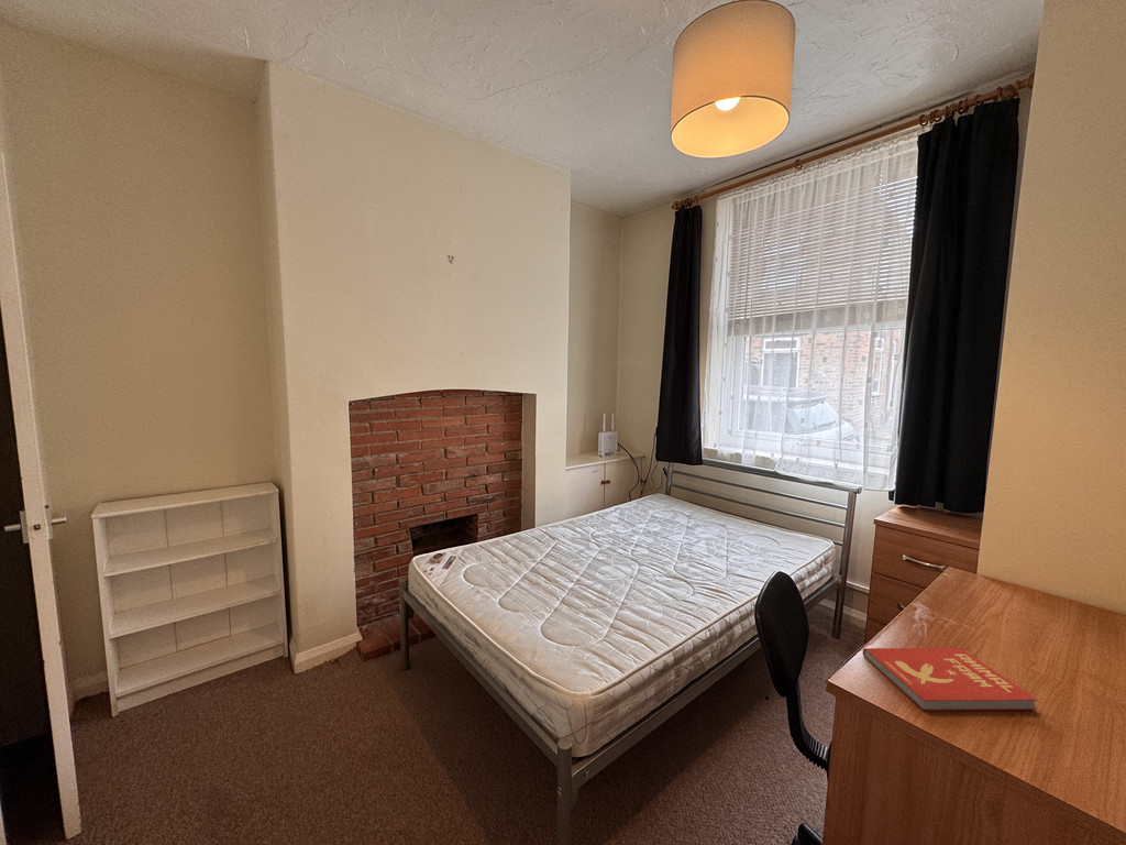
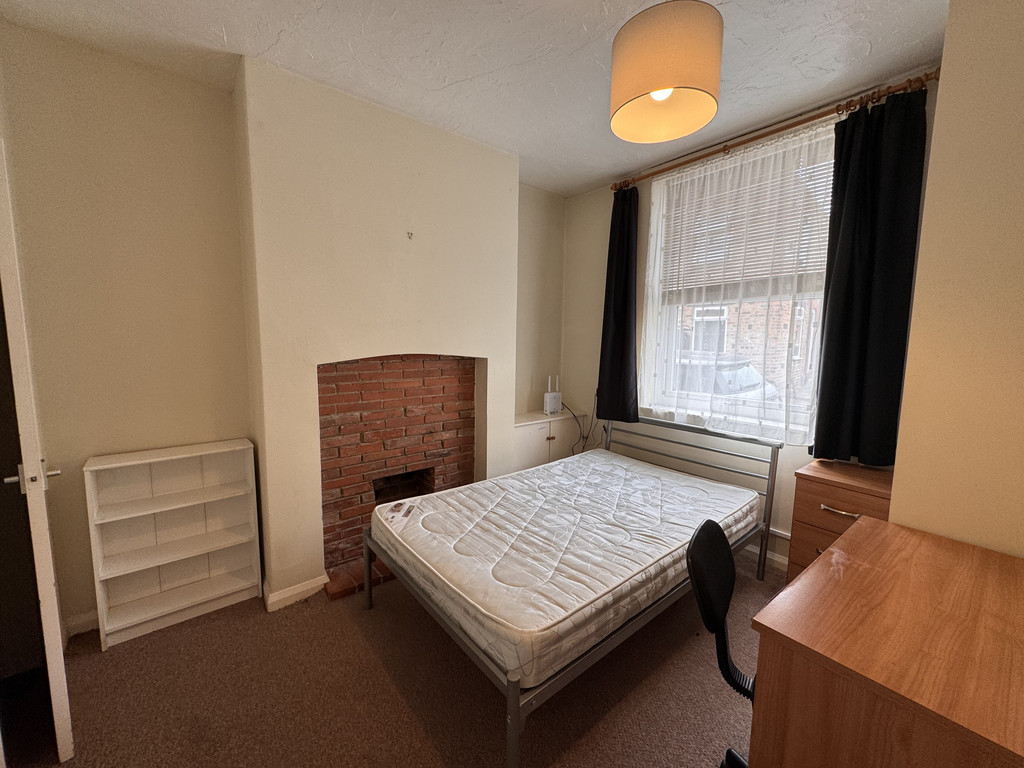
- book [862,647,1039,712]
